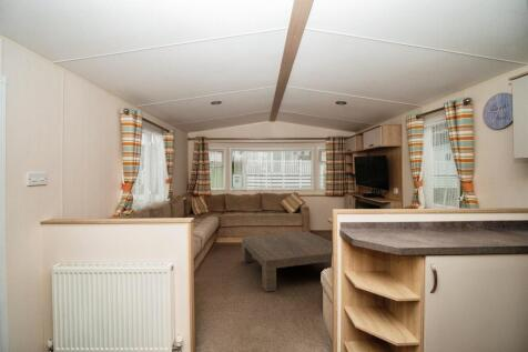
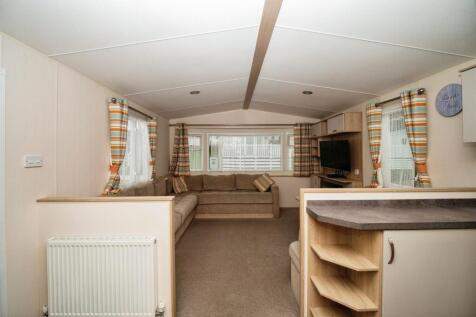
- coffee table [241,231,334,293]
